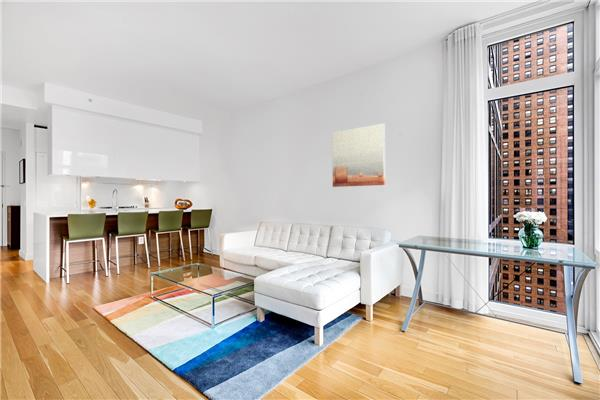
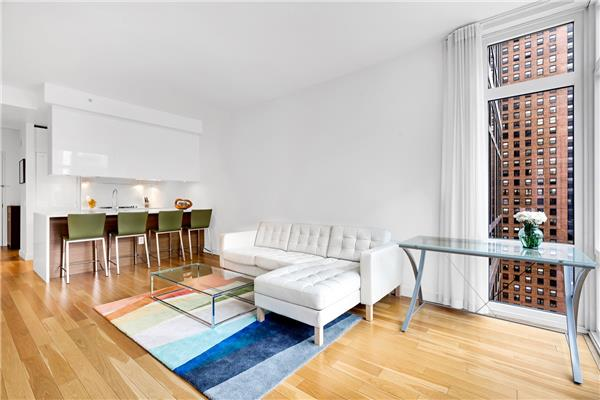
- wall art [331,122,386,188]
